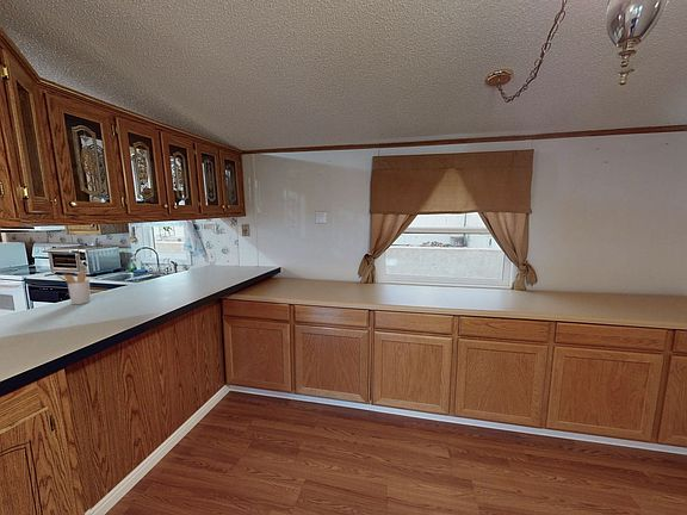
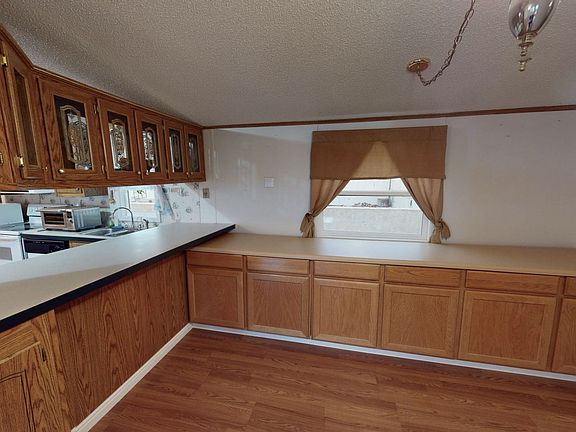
- utensil holder [56,271,91,305]
